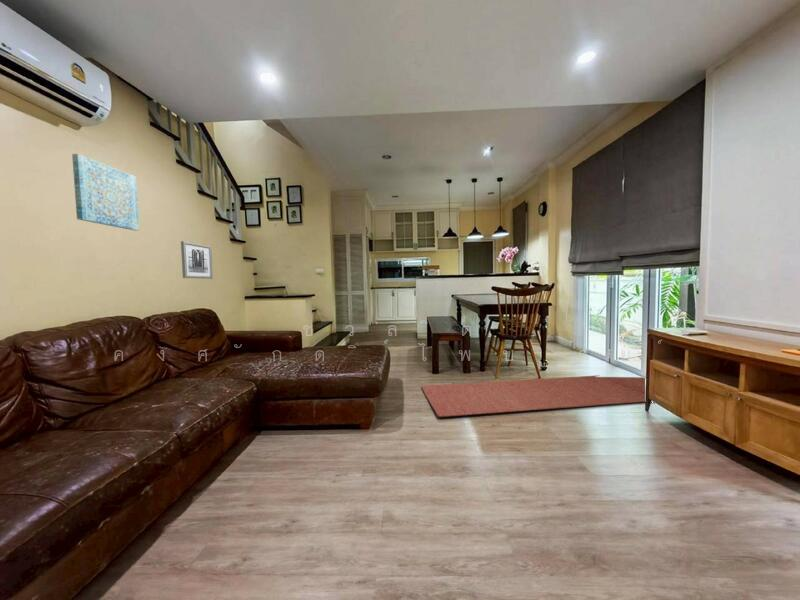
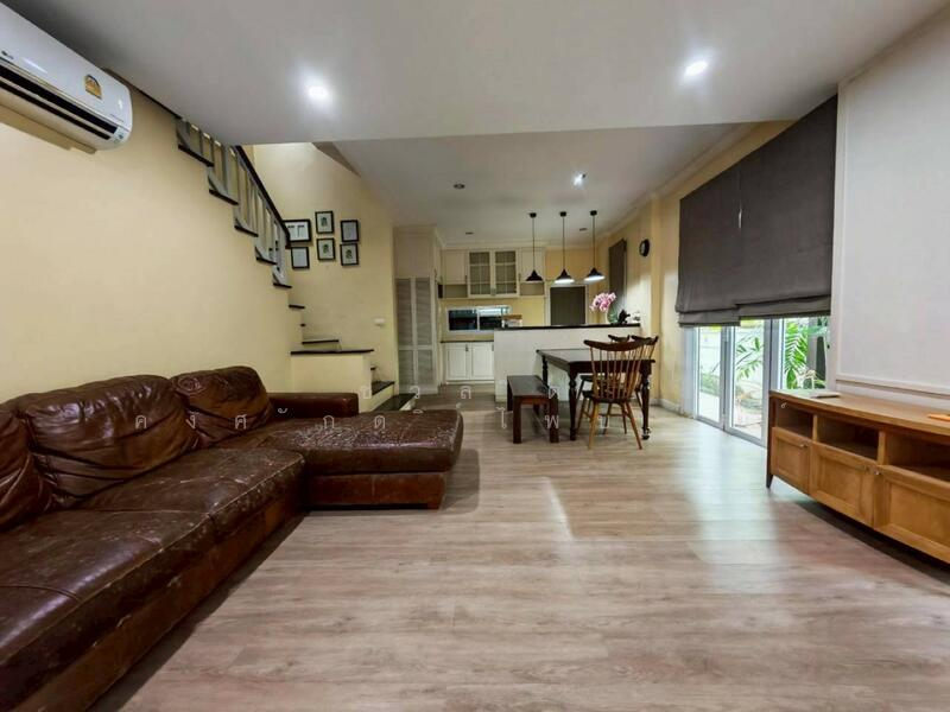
- rug [420,374,646,418]
- wall art [180,240,214,280]
- wall art [71,153,140,231]
